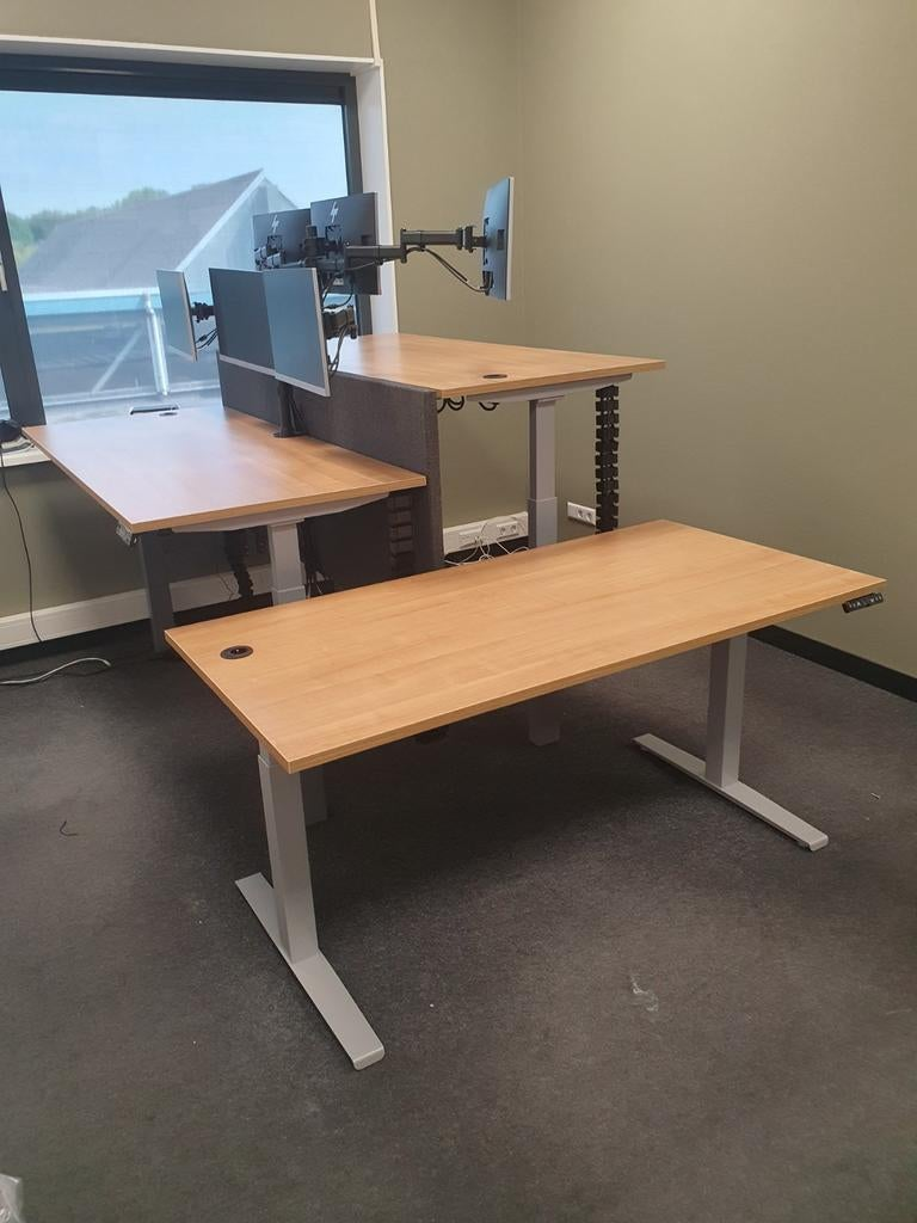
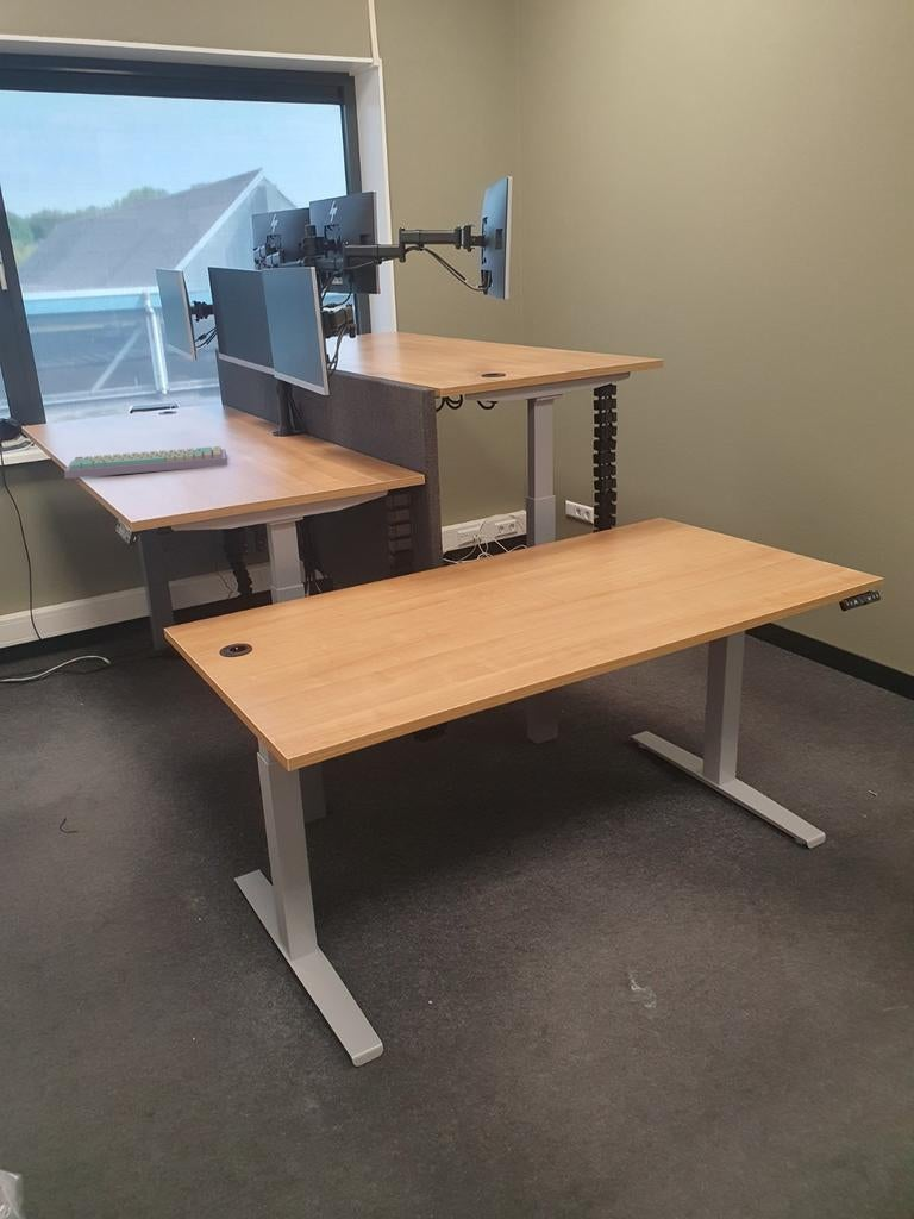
+ keyboard [63,445,228,480]
